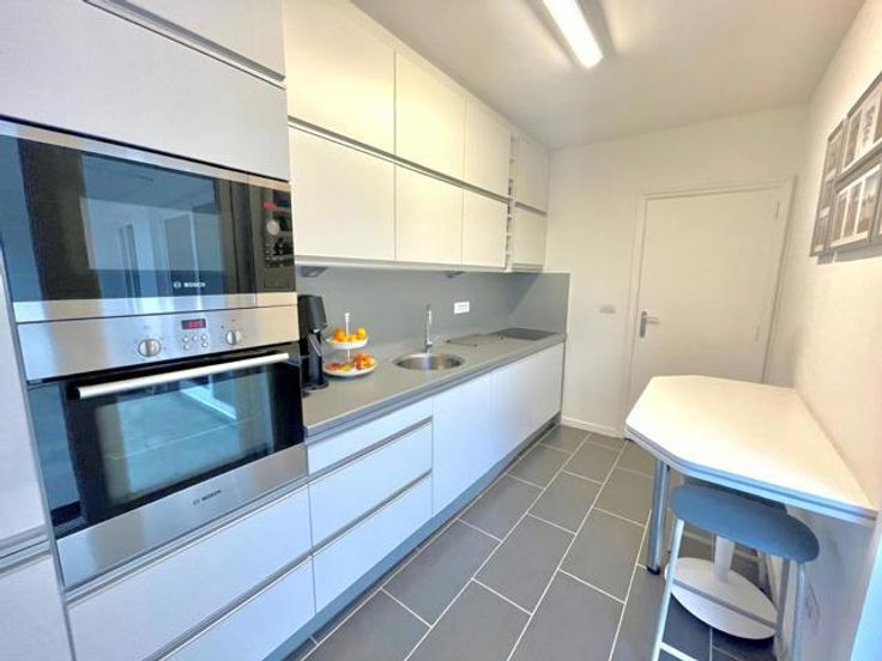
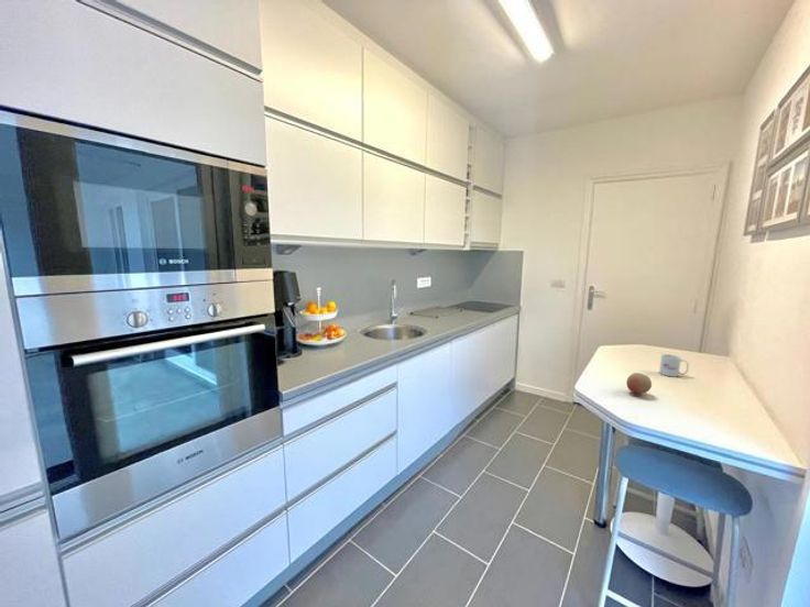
+ fruit [625,372,653,396]
+ mug [658,353,690,378]
